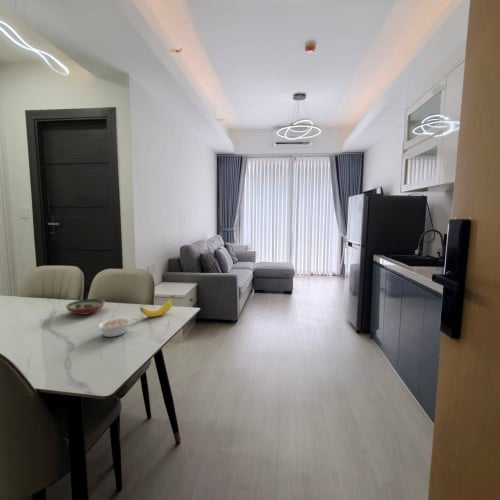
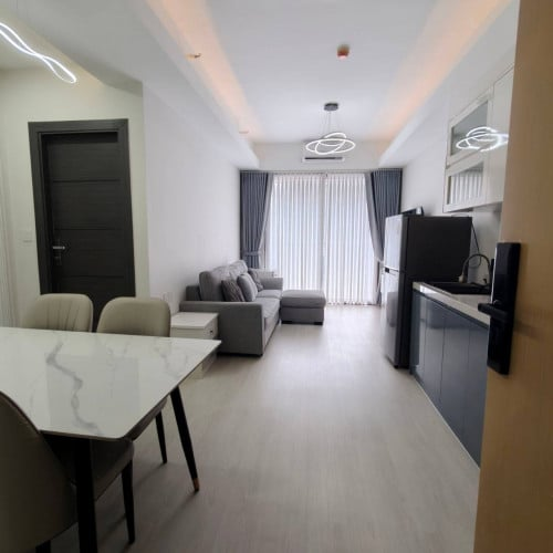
- legume [97,317,138,338]
- decorative bowl [65,298,106,316]
- banana [139,294,176,318]
